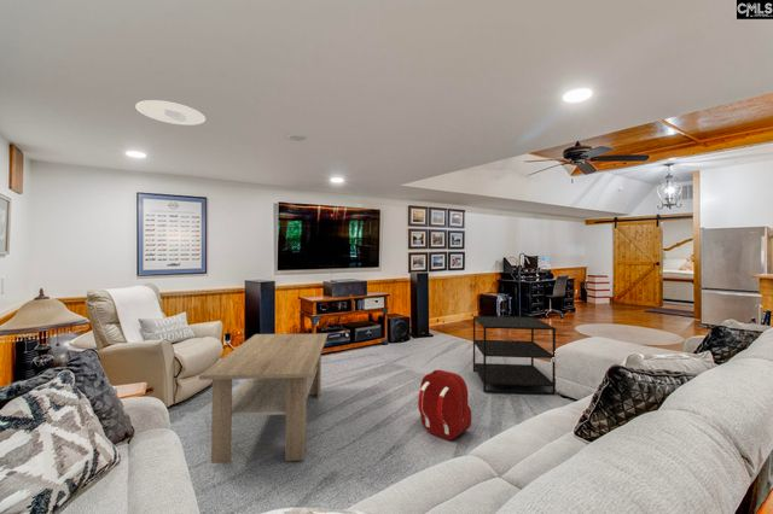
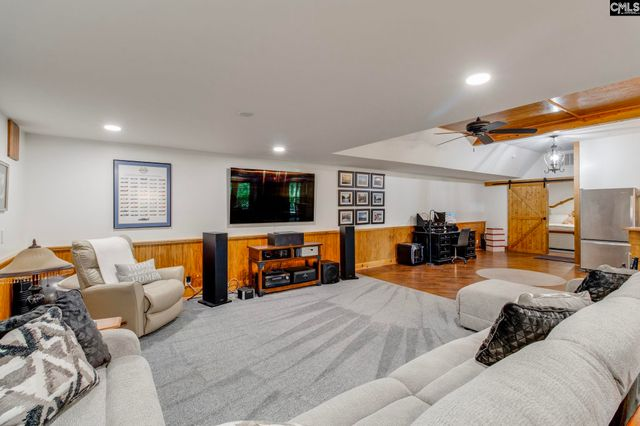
- coffee table [198,332,329,465]
- recessed light [134,99,207,127]
- side table [472,315,557,396]
- backpack [417,369,472,442]
